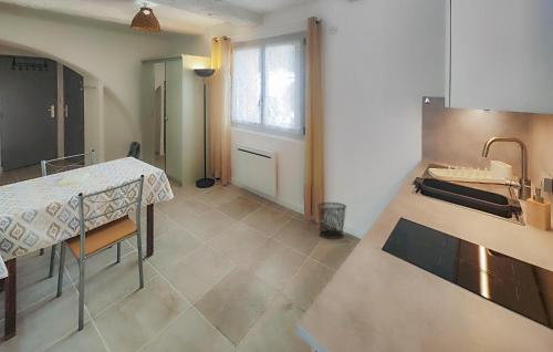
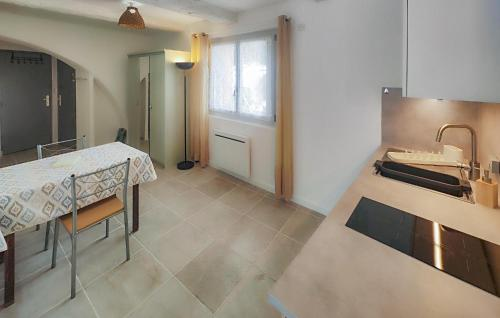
- waste bin [316,201,347,240]
